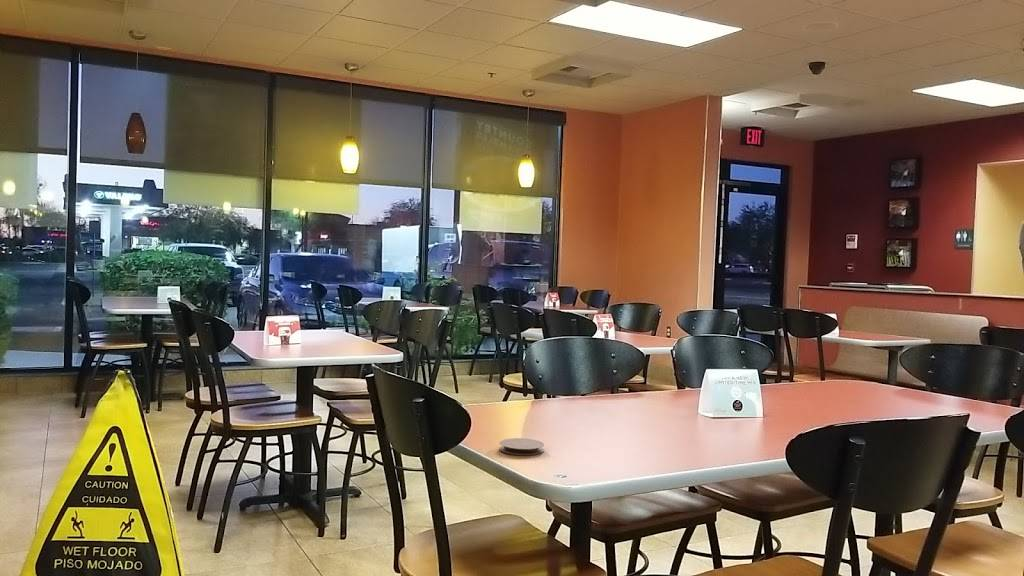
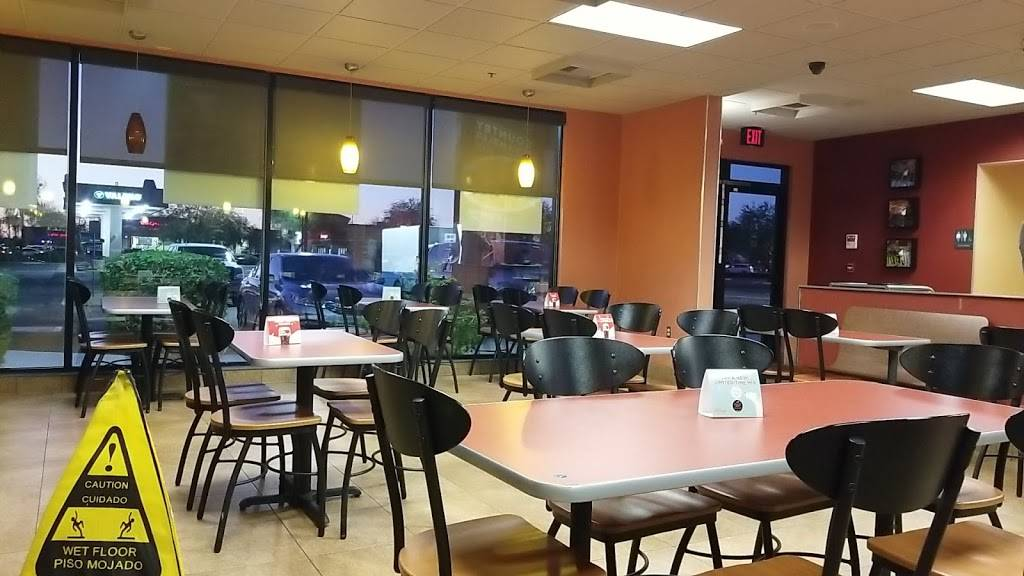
- coaster [498,437,545,456]
